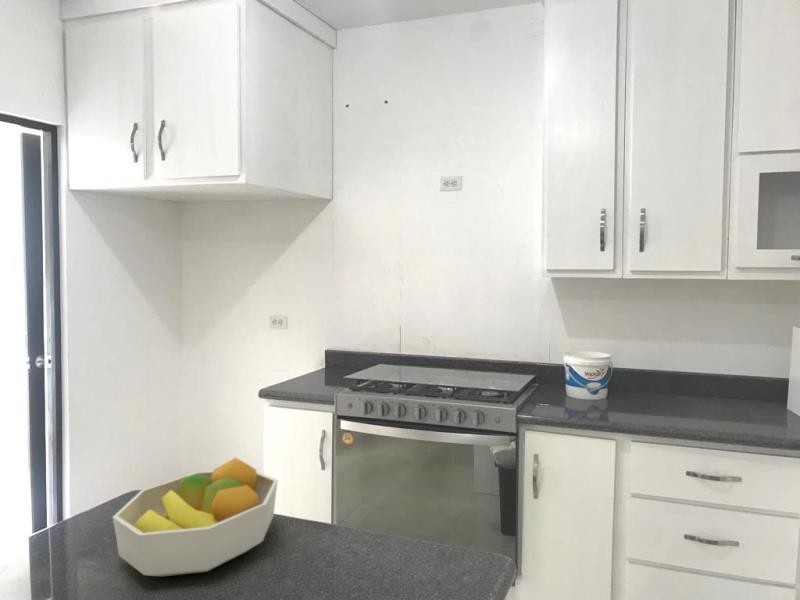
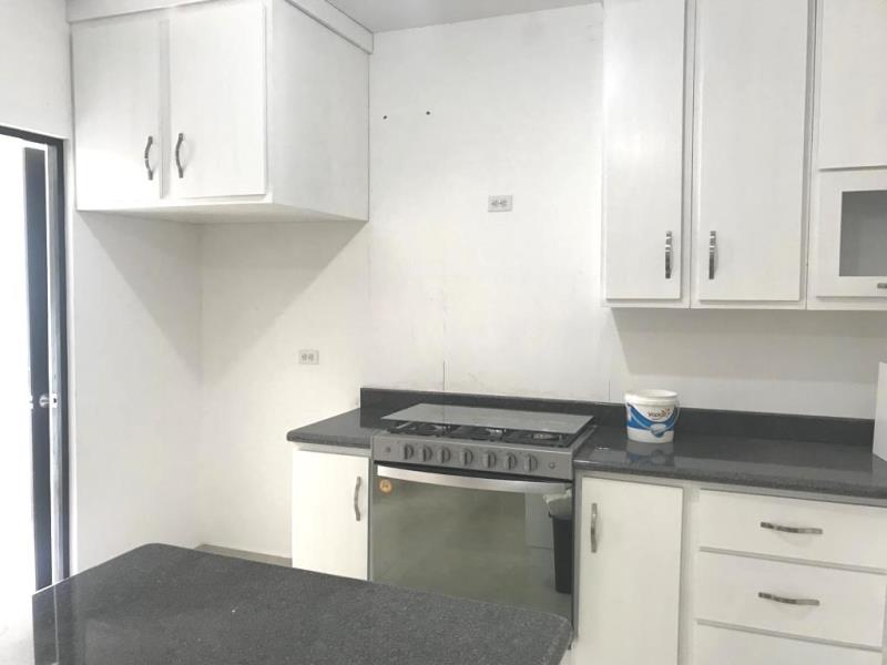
- fruit bowl [112,456,279,577]
